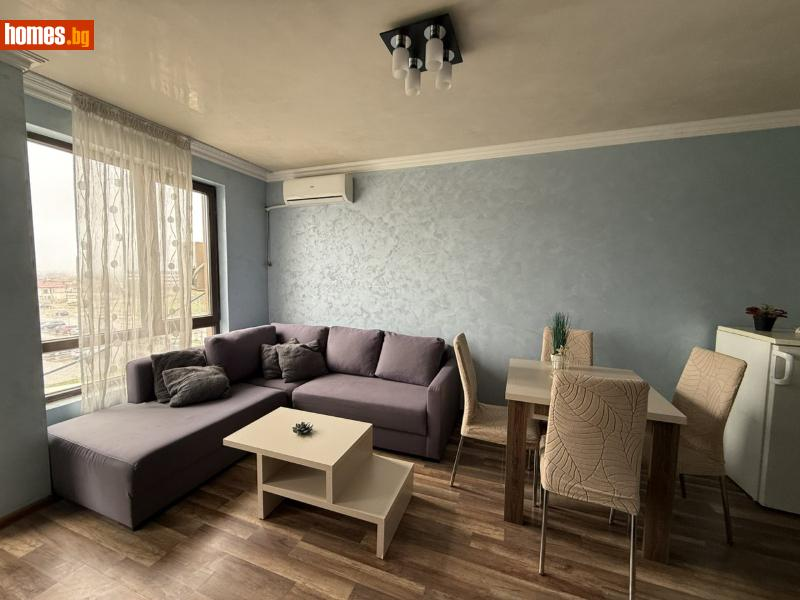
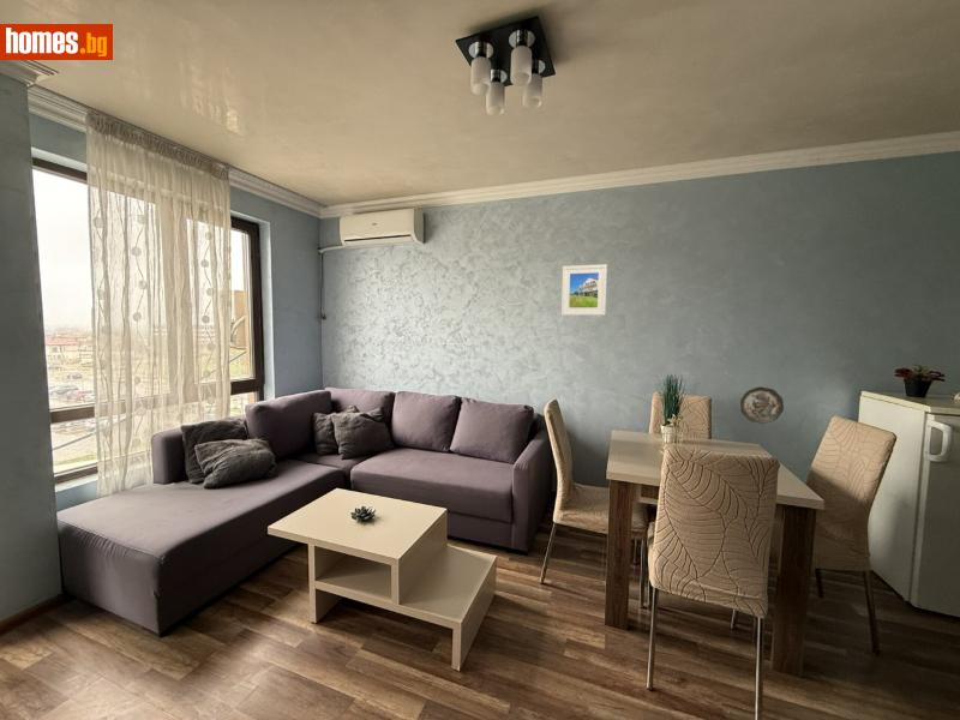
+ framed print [560,263,608,317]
+ decorative plate [739,386,785,425]
